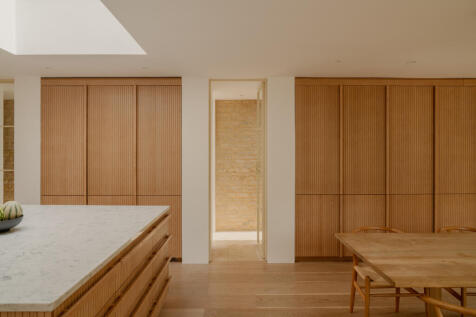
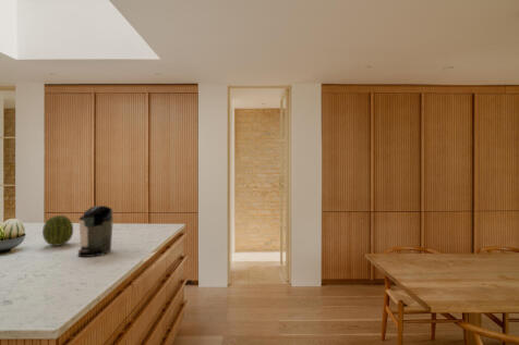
+ fruit [41,214,74,247]
+ coffee maker [77,205,114,258]
